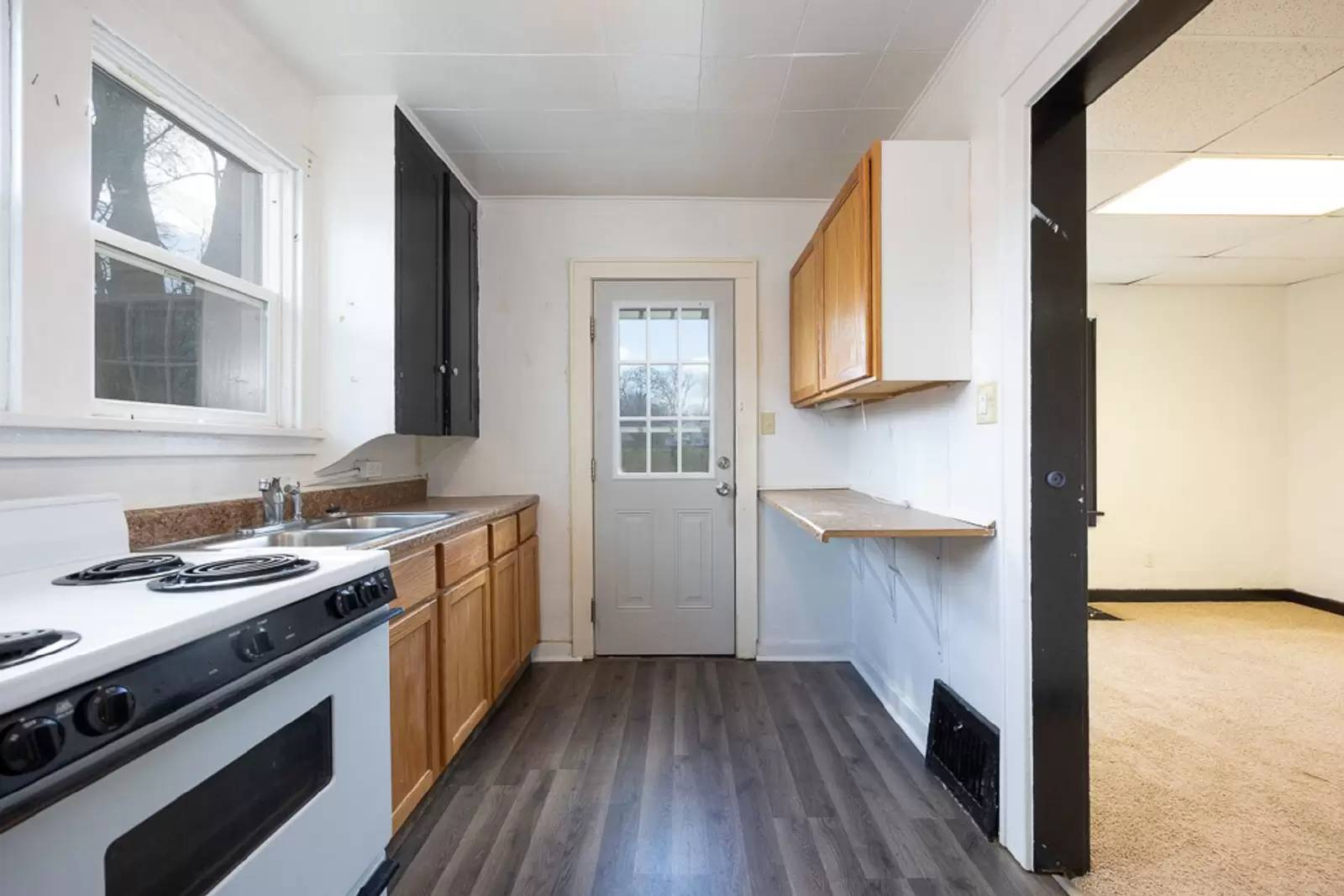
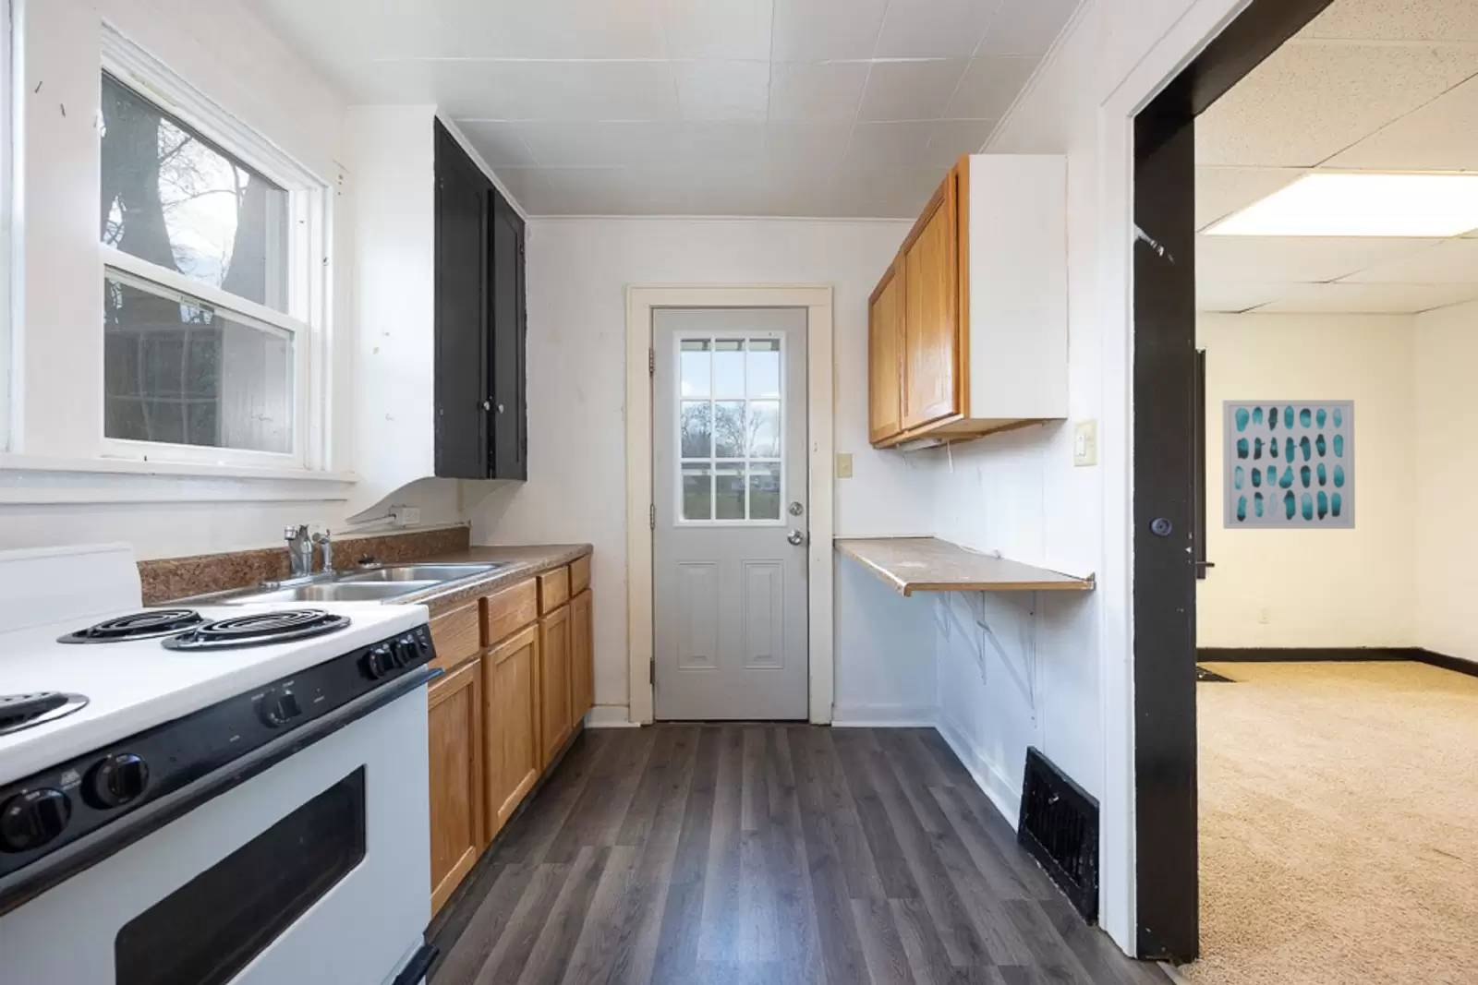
+ wall art [1221,399,1356,530]
